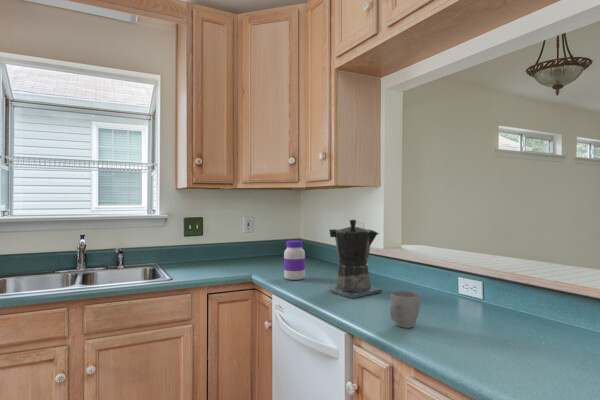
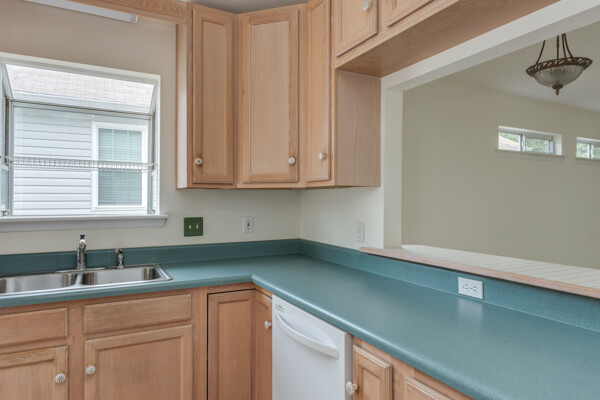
- jar [283,239,306,281]
- coffee maker [326,219,383,299]
- mug [389,289,421,329]
